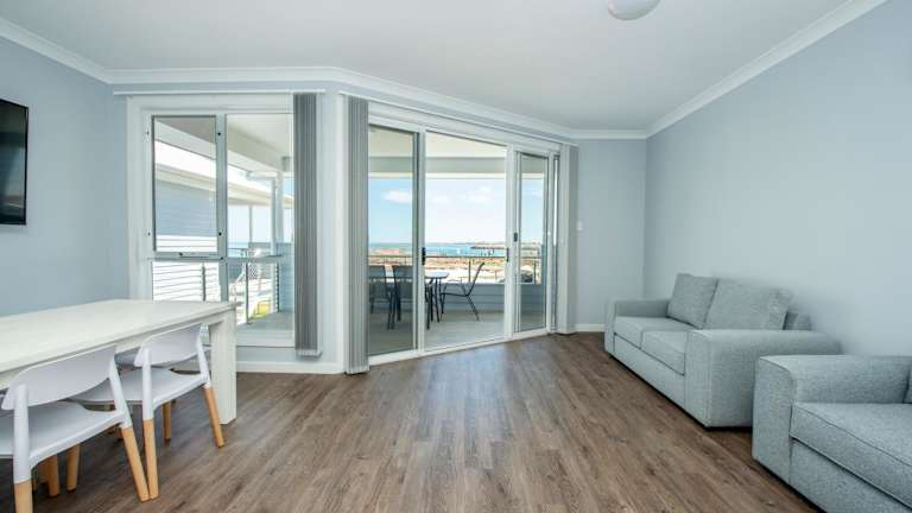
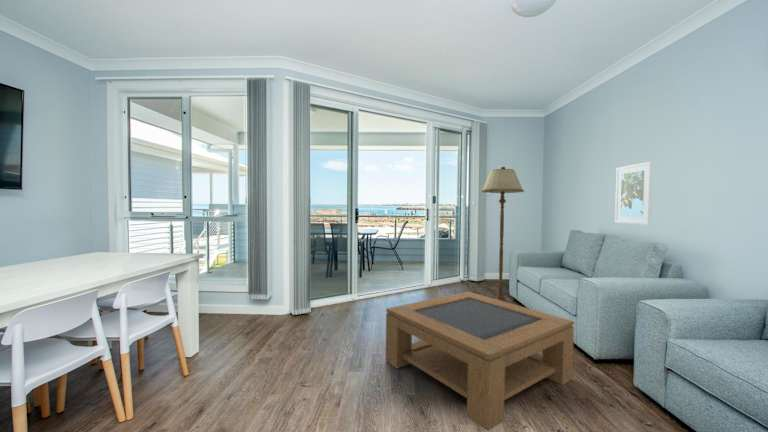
+ floor lamp [480,166,525,302]
+ coffee table [385,291,575,432]
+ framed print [614,161,654,226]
